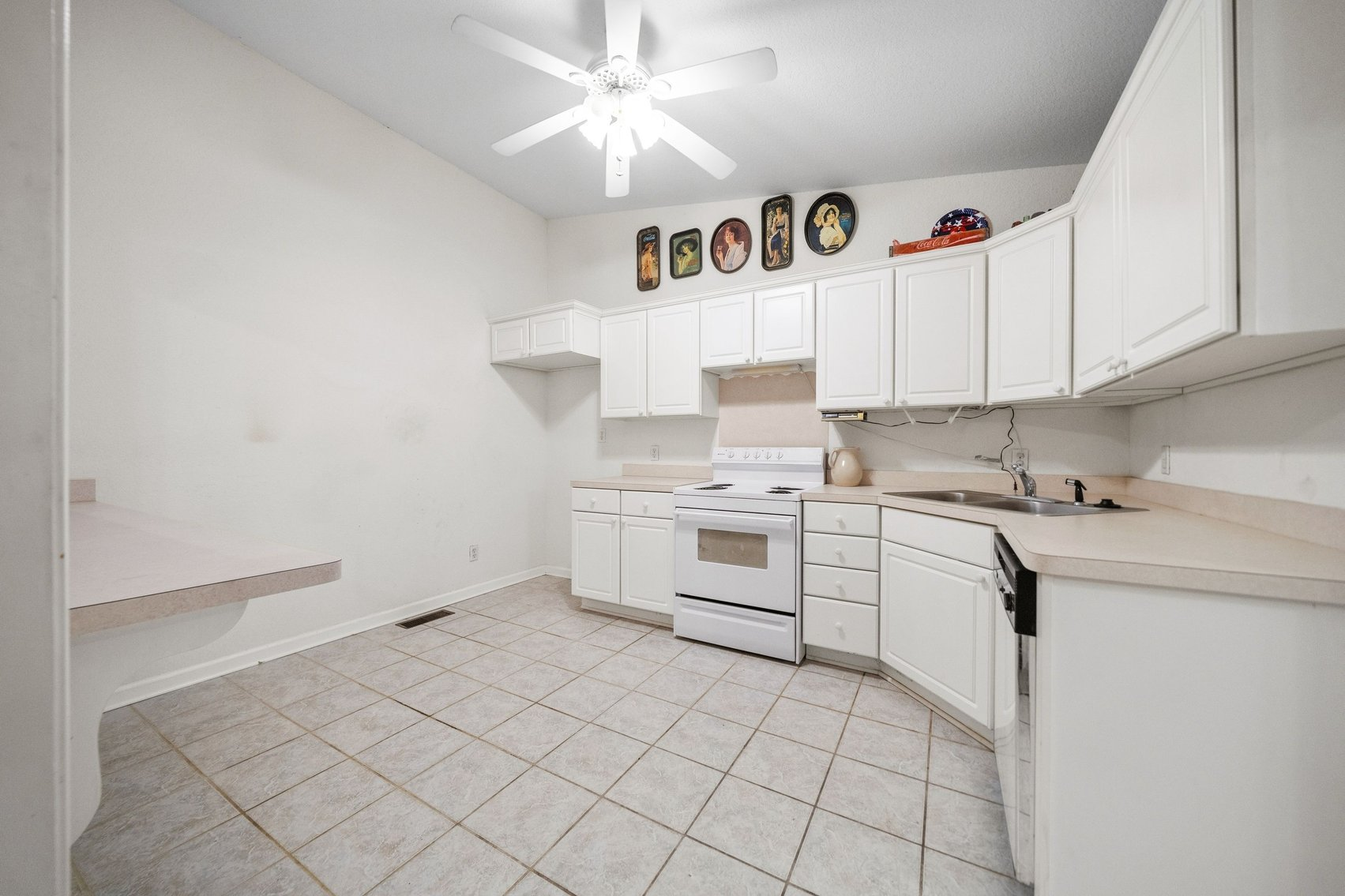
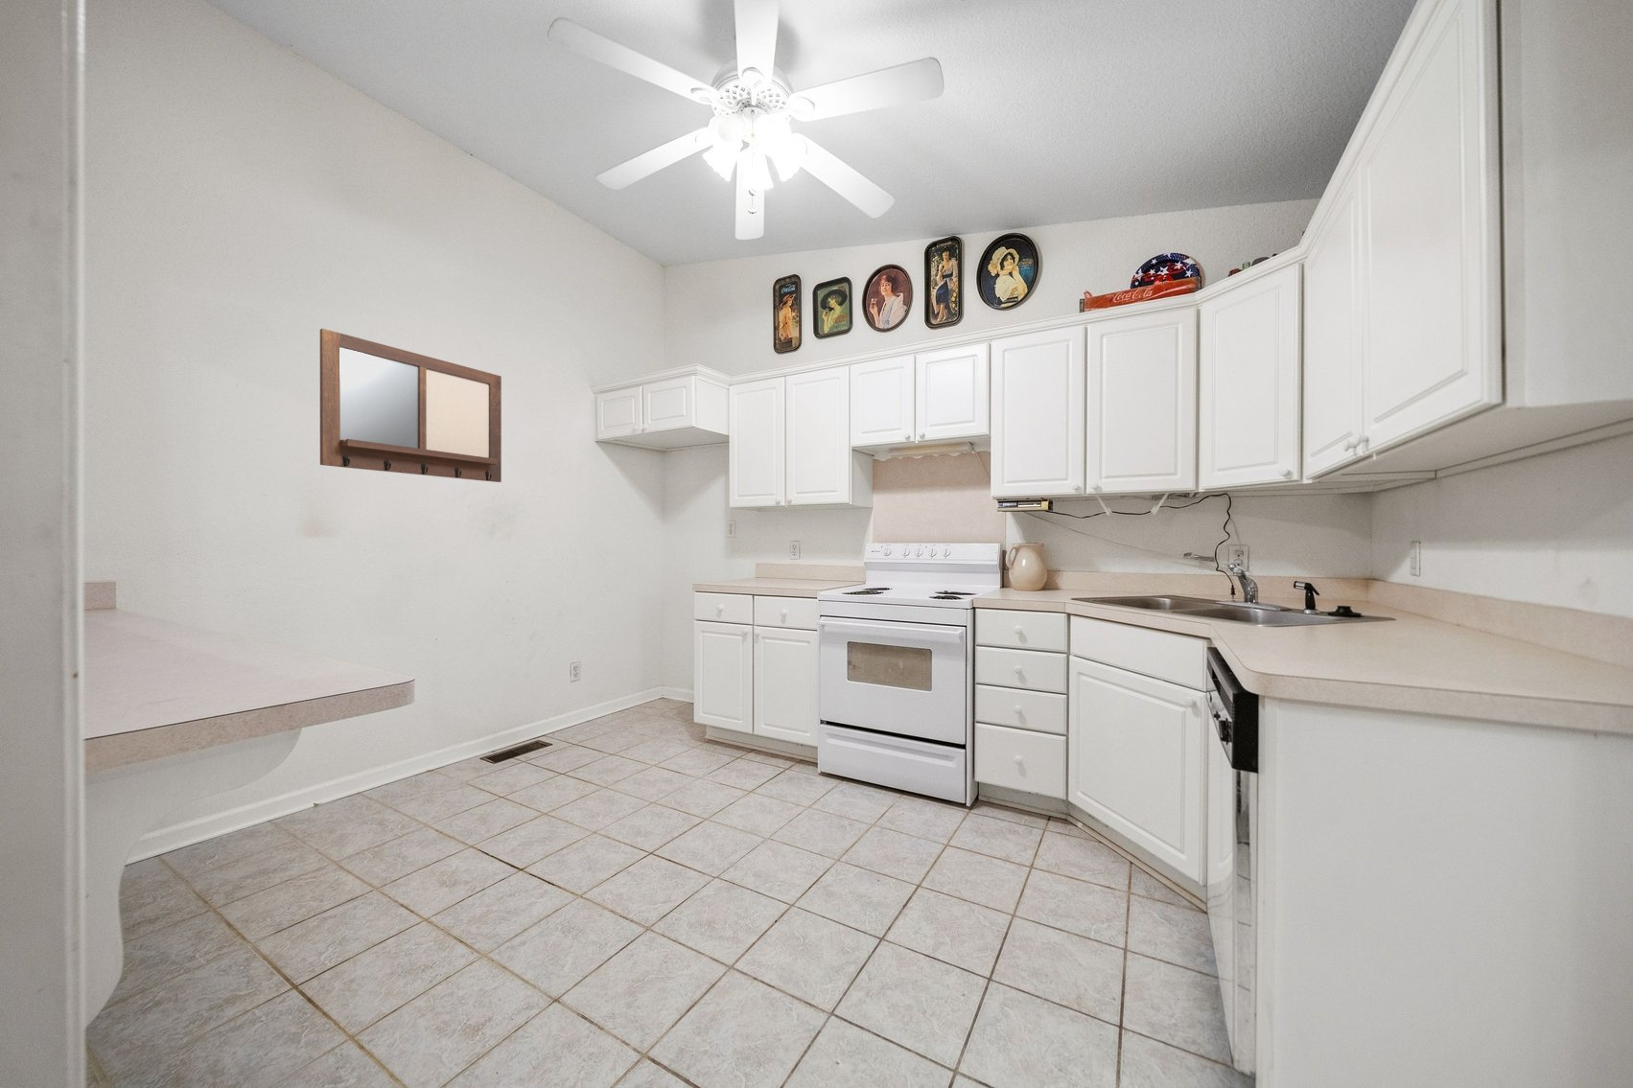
+ writing board [319,328,503,483]
